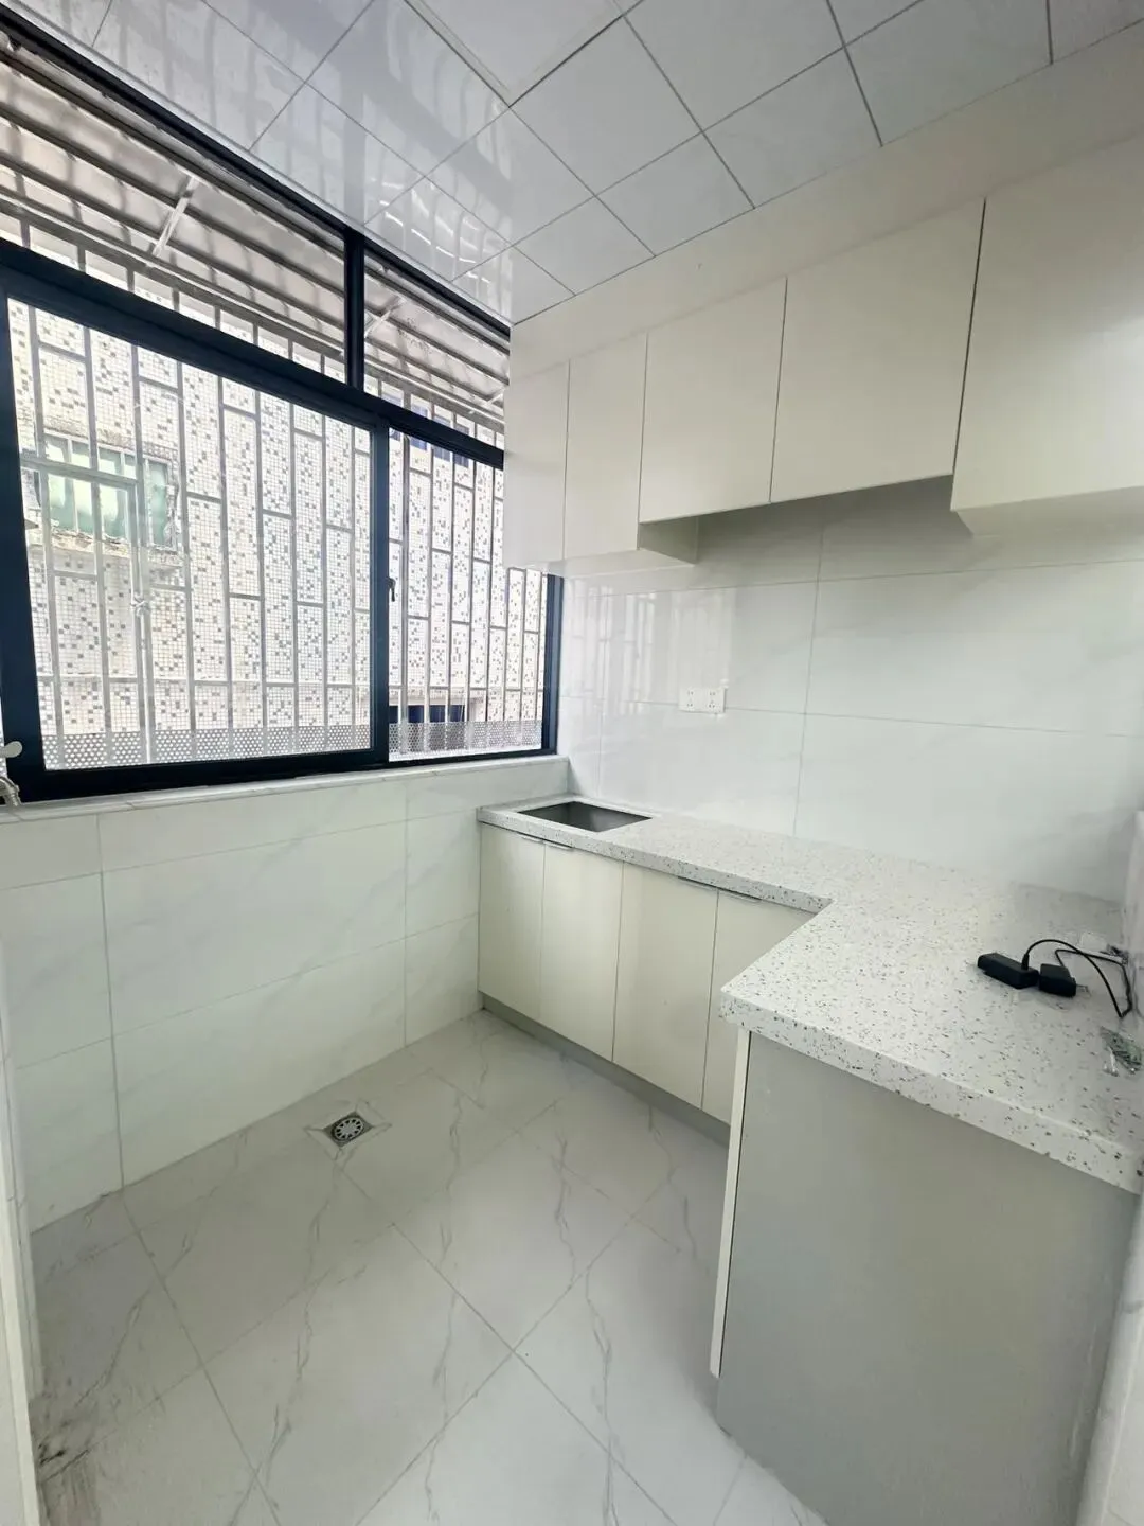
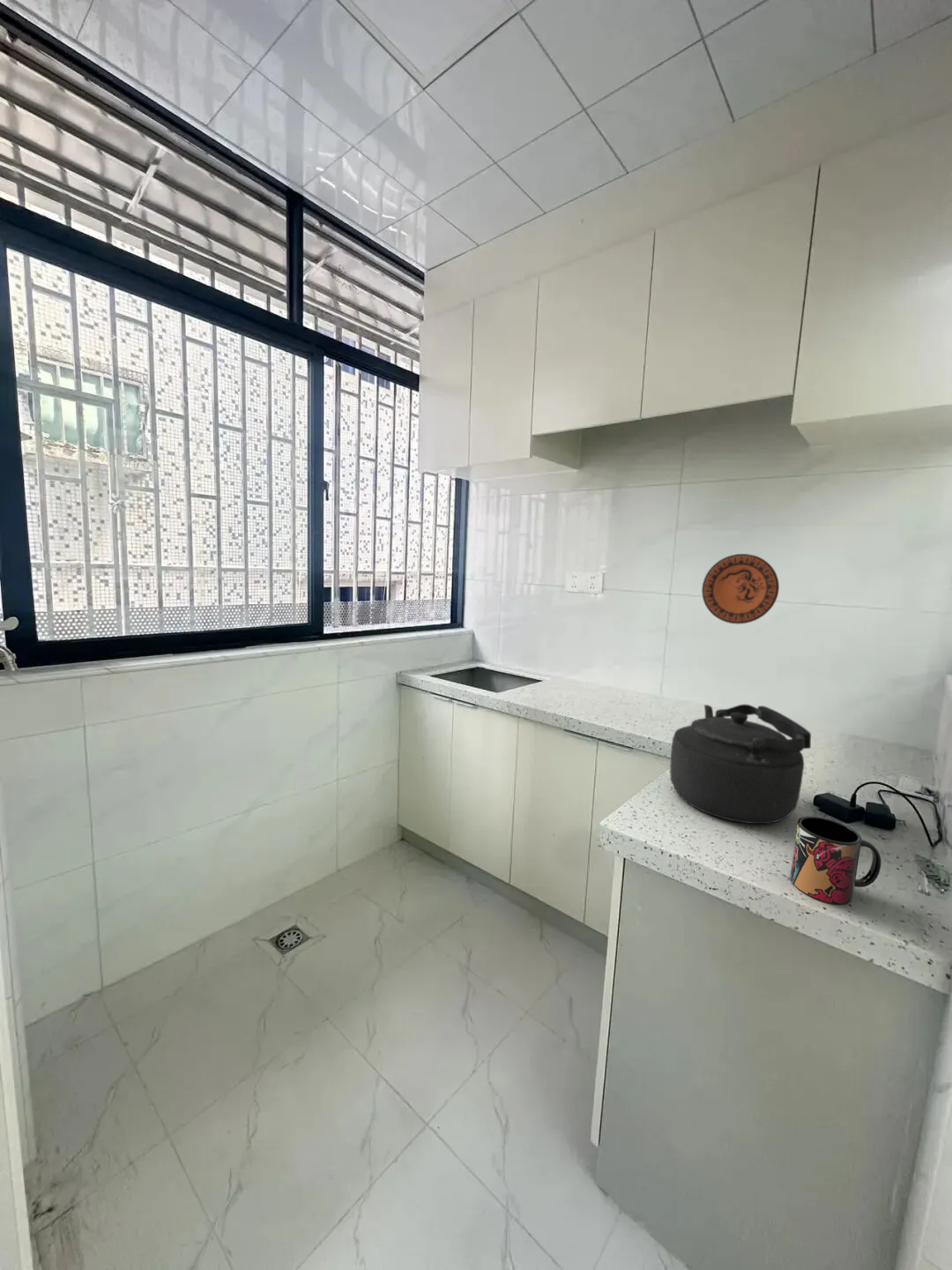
+ kettle [669,703,812,825]
+ decorative plate [701,553,780,624]
+ mug [789,816,882,906]
